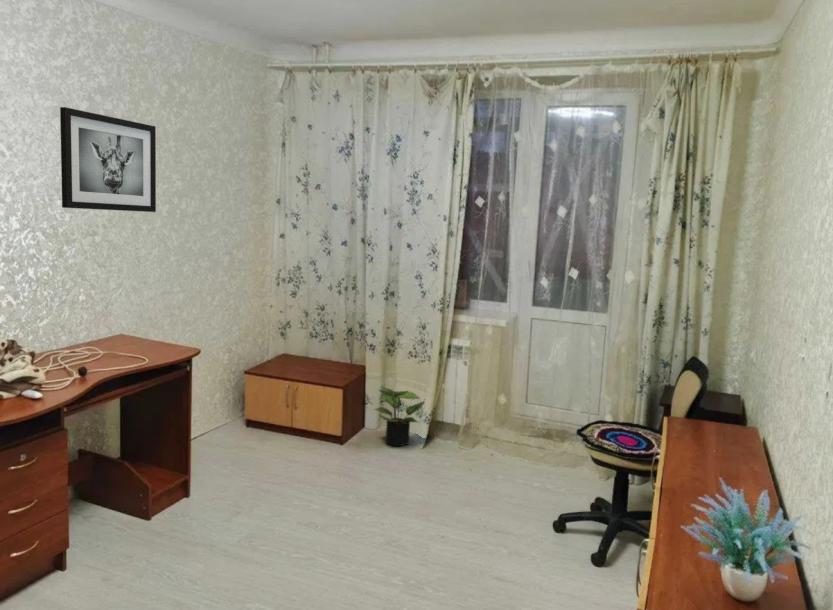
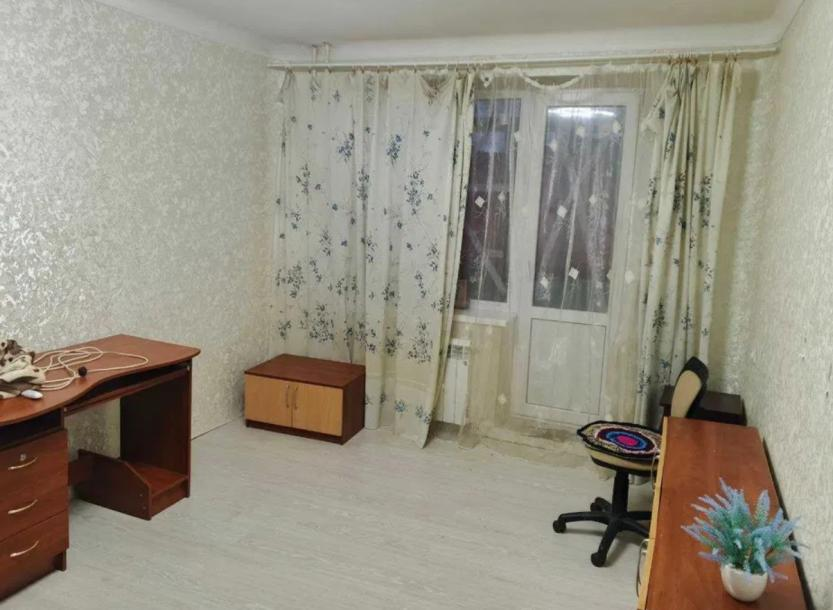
- potted plant [373,386,426,447]
- wall art [59,106,157,213]
